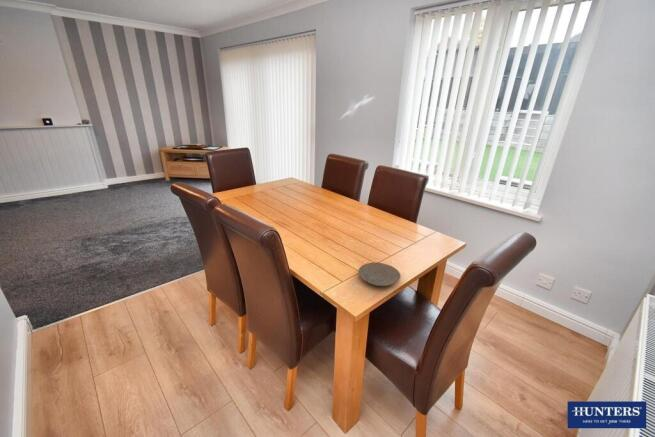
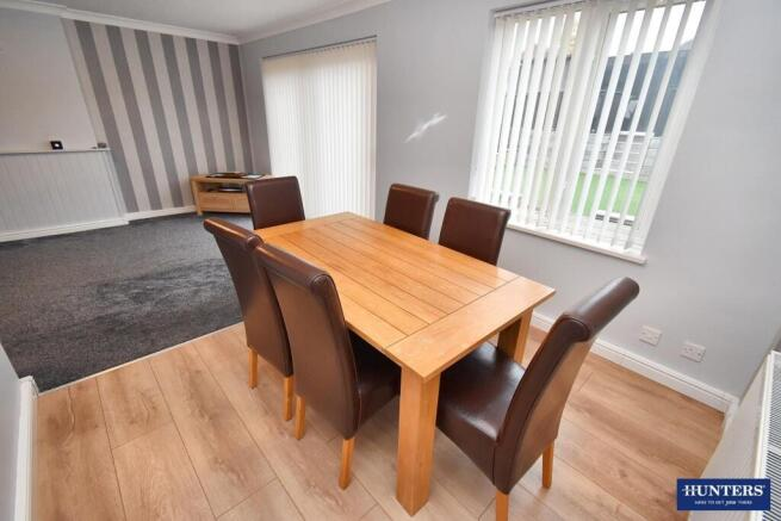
- plate [358,261,401,287]
